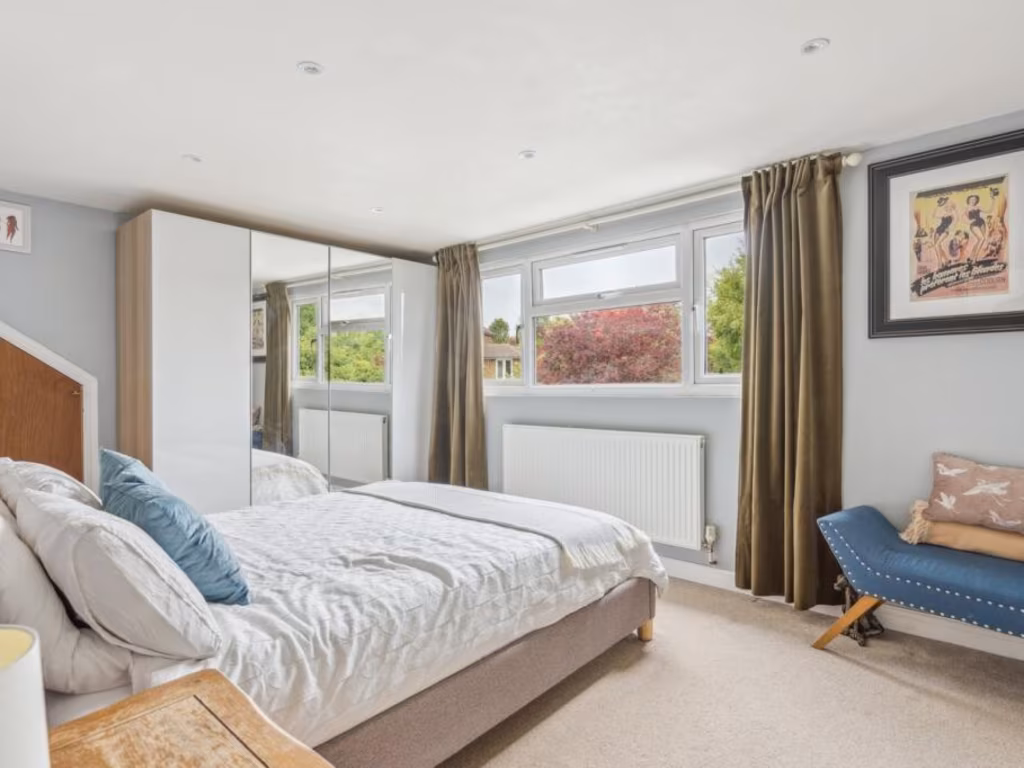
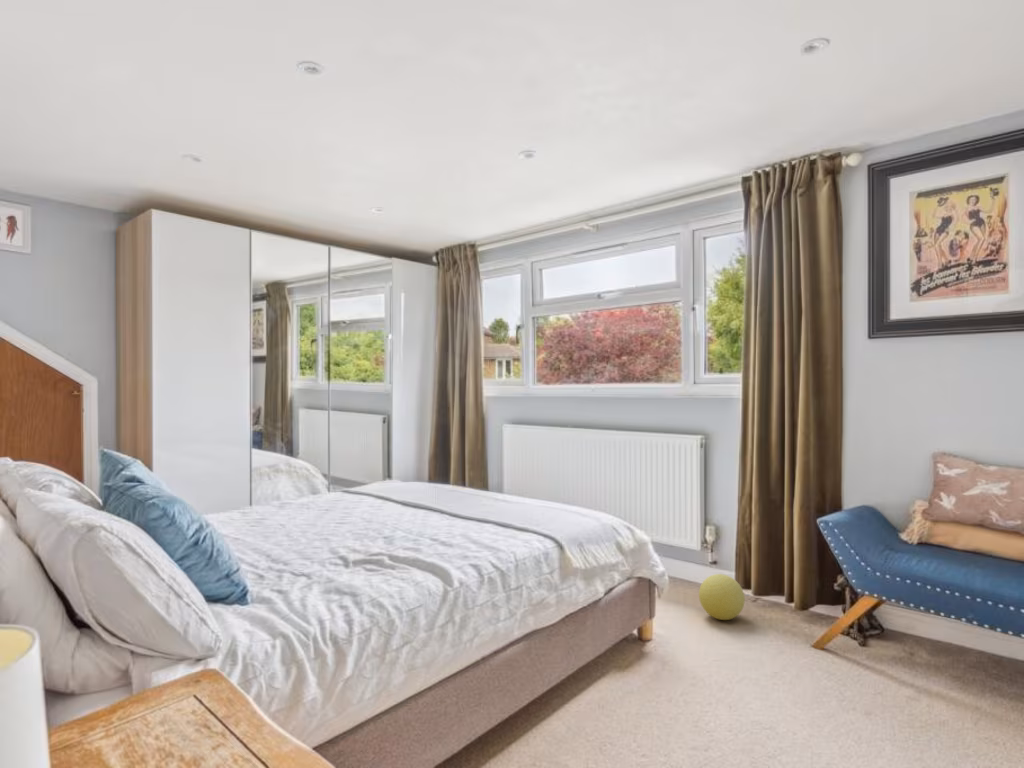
+ decorative ball [698,573,746,621]
